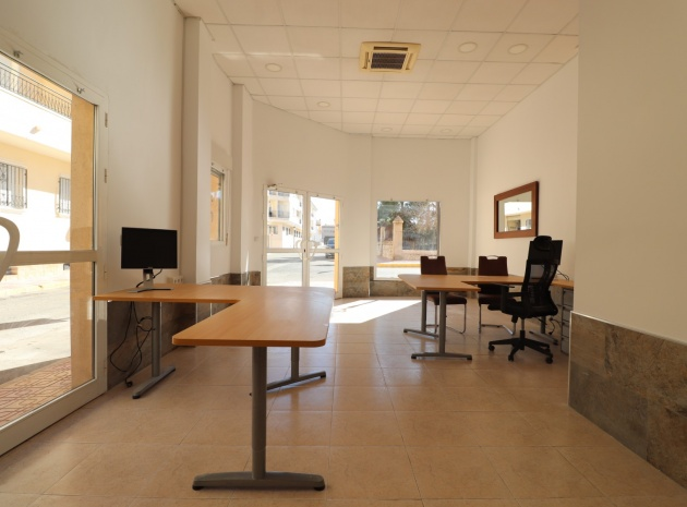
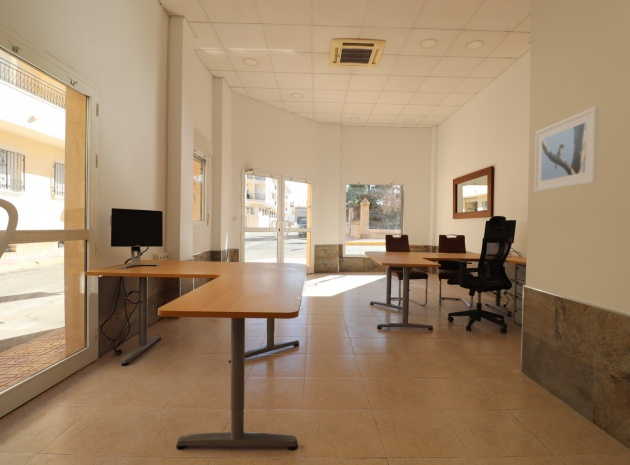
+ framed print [533,105,600,193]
